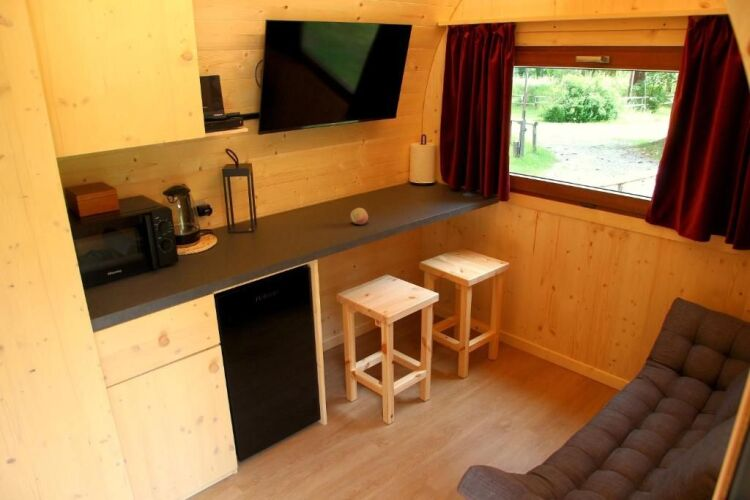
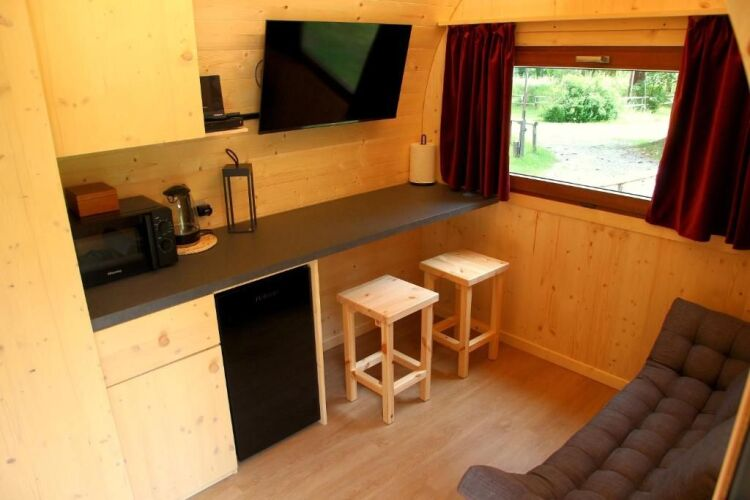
- fruit [349,207,369,225]
